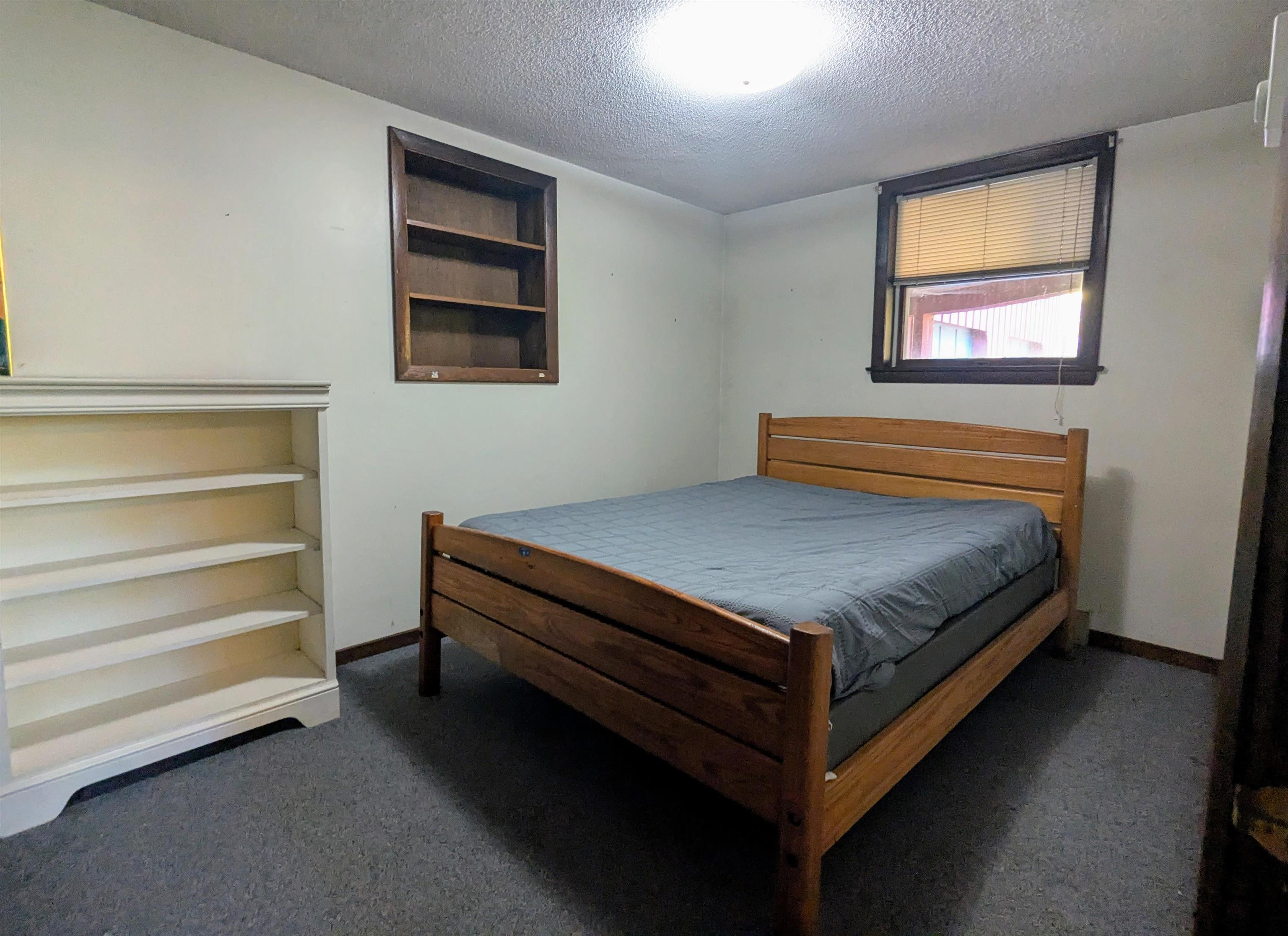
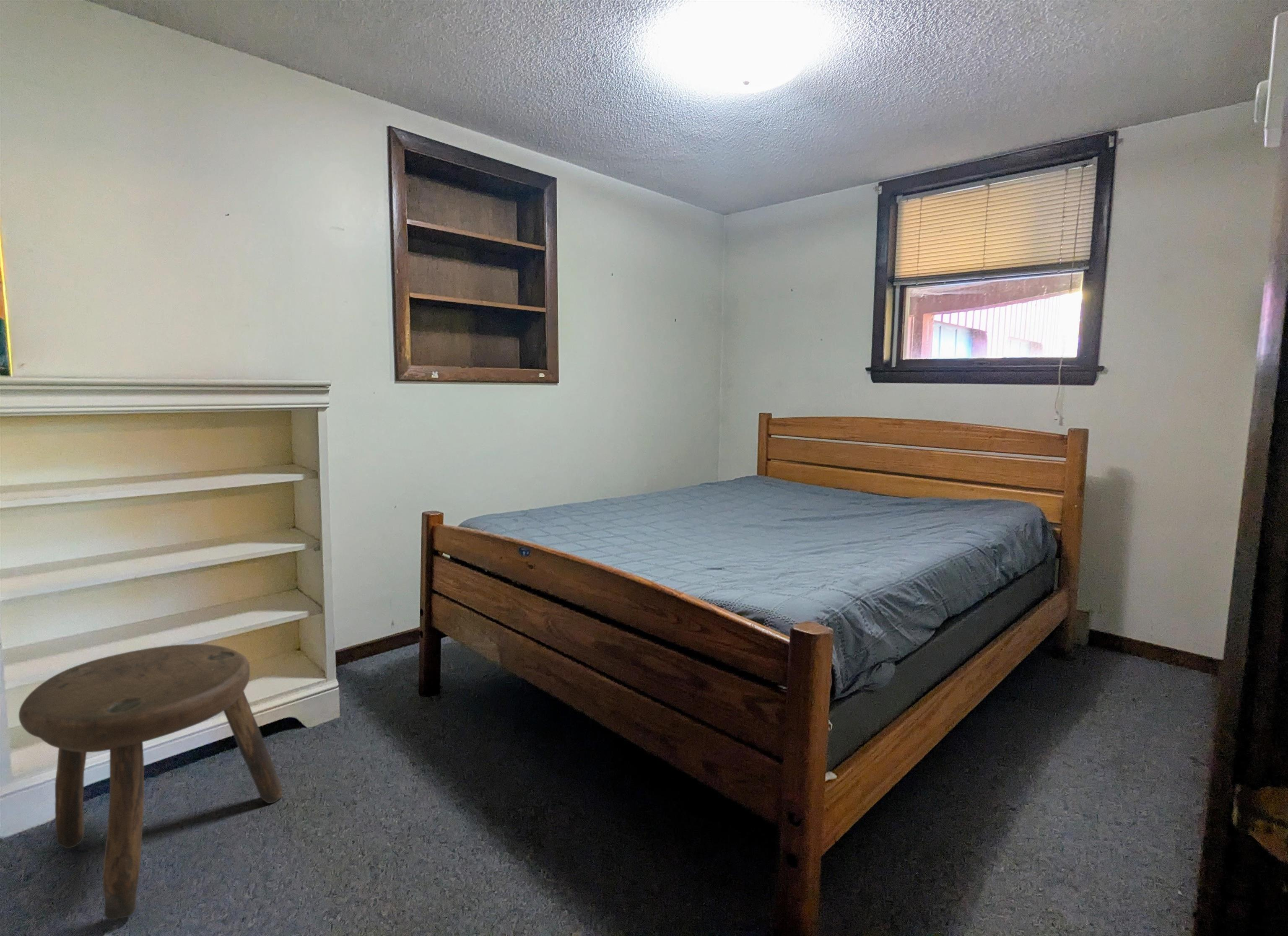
+ stool [18,643,283,920]
